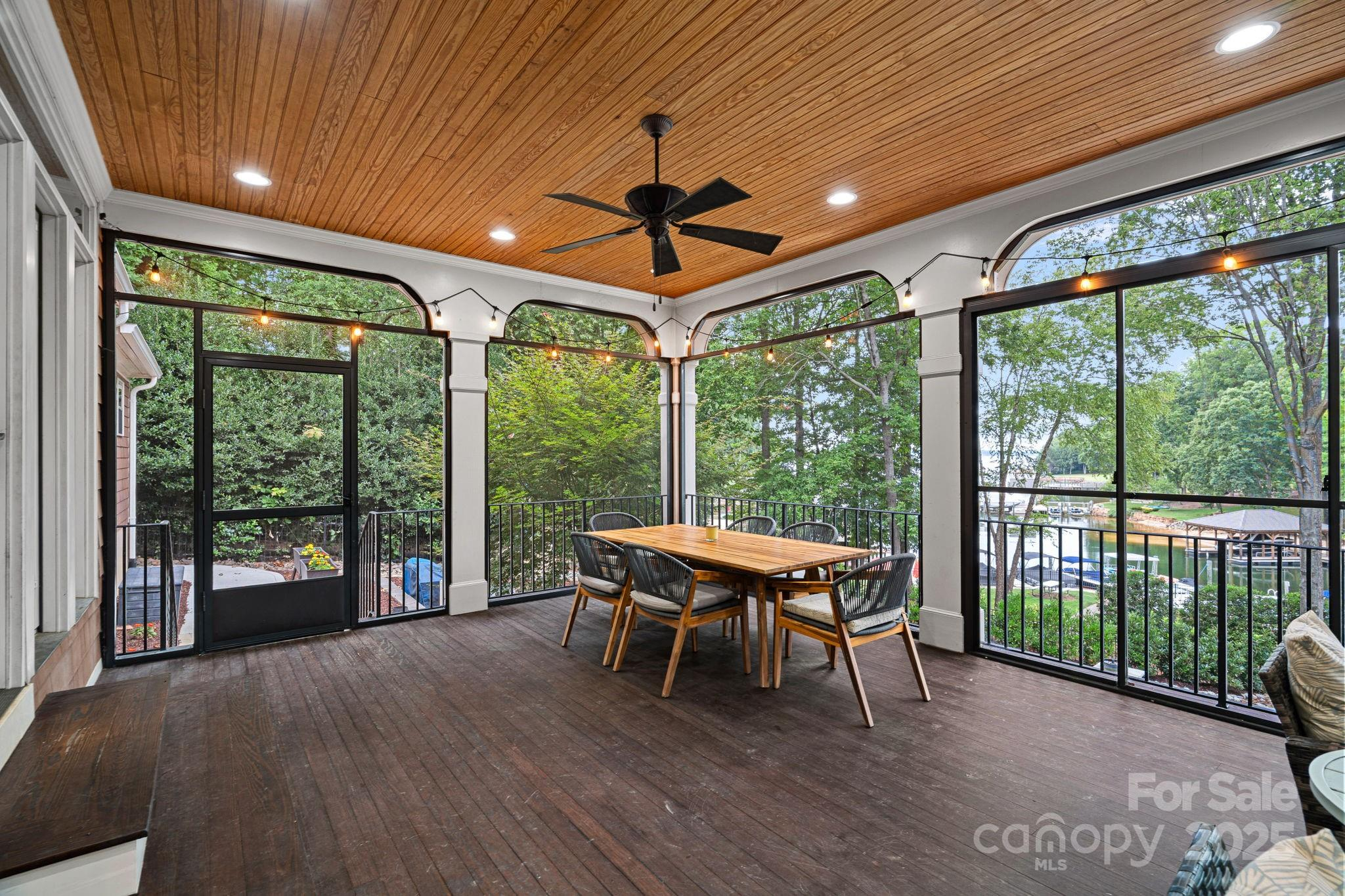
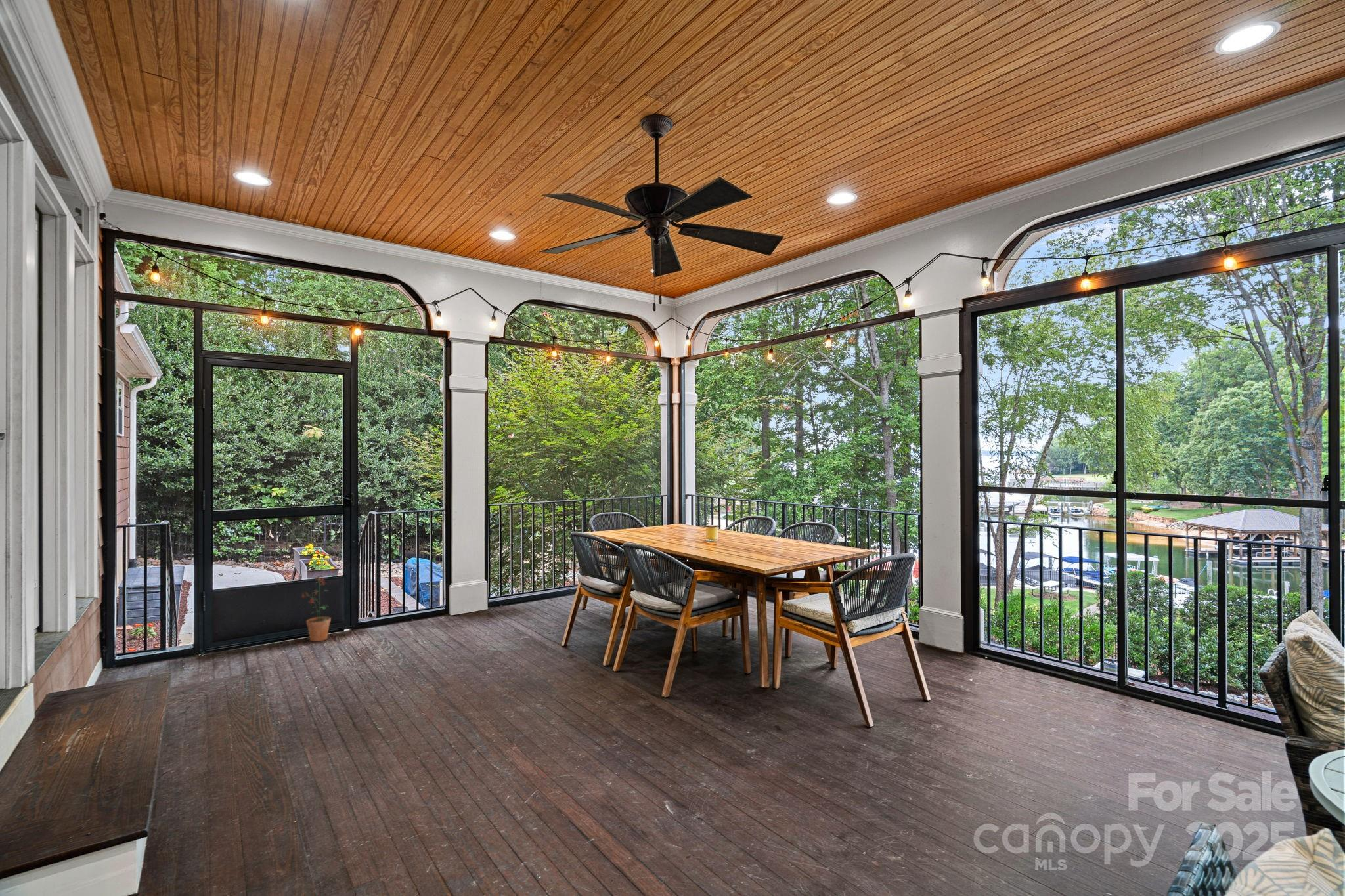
+ potted plant [300,575,332,642]
